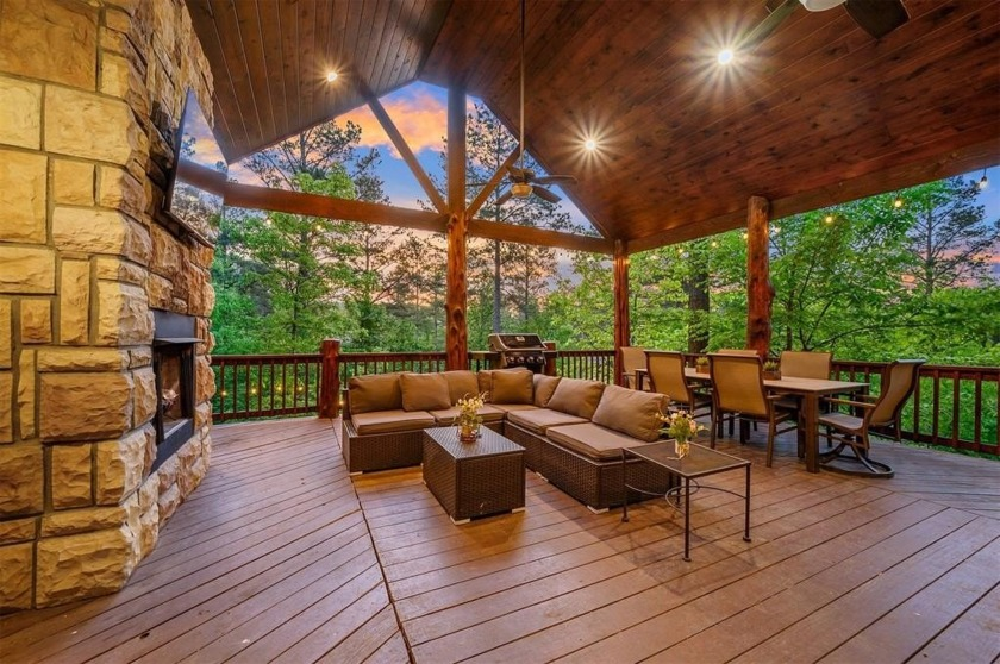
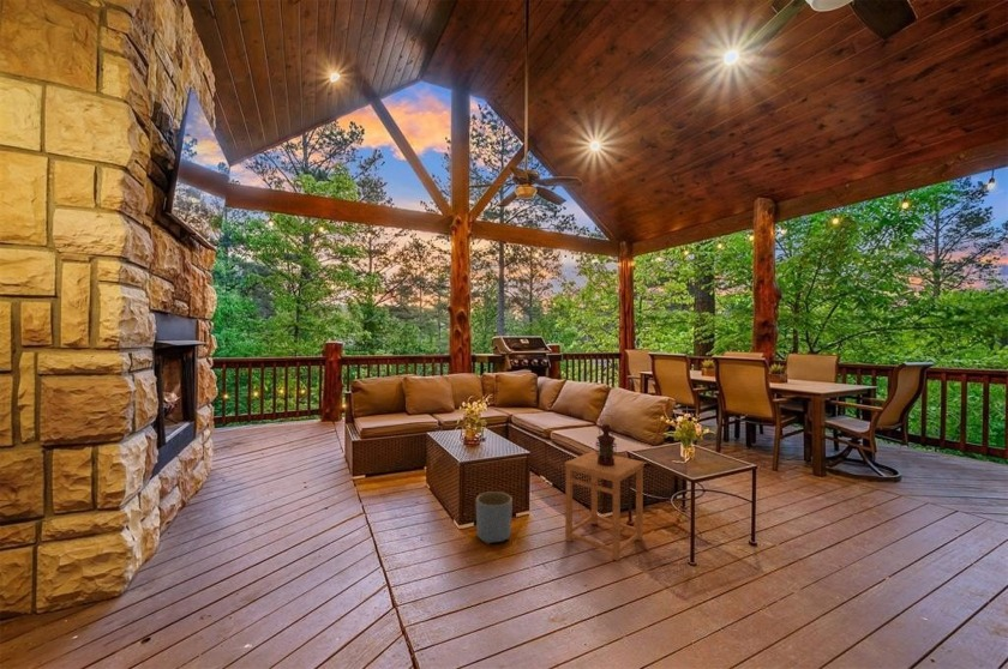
+ planter [475,490,514,544]
+ side table [564,450,646,562]
+ lantern [594,414,618,466]
